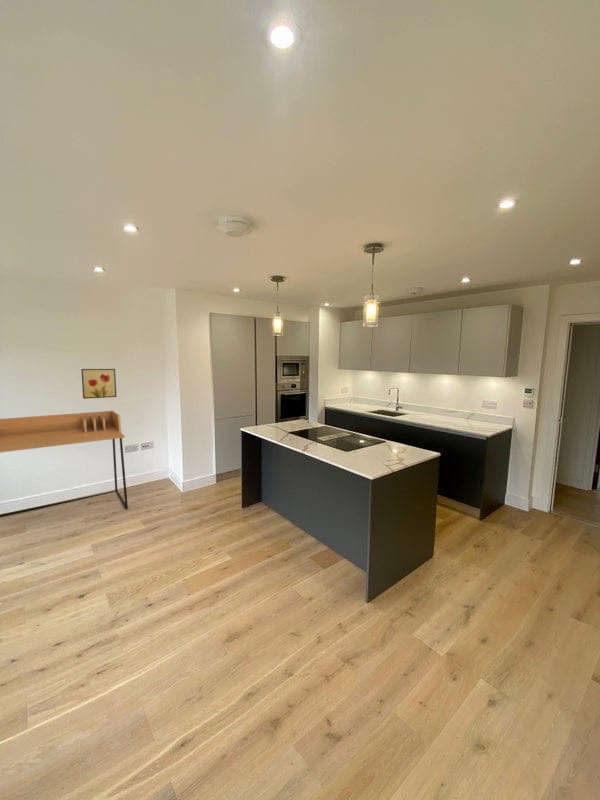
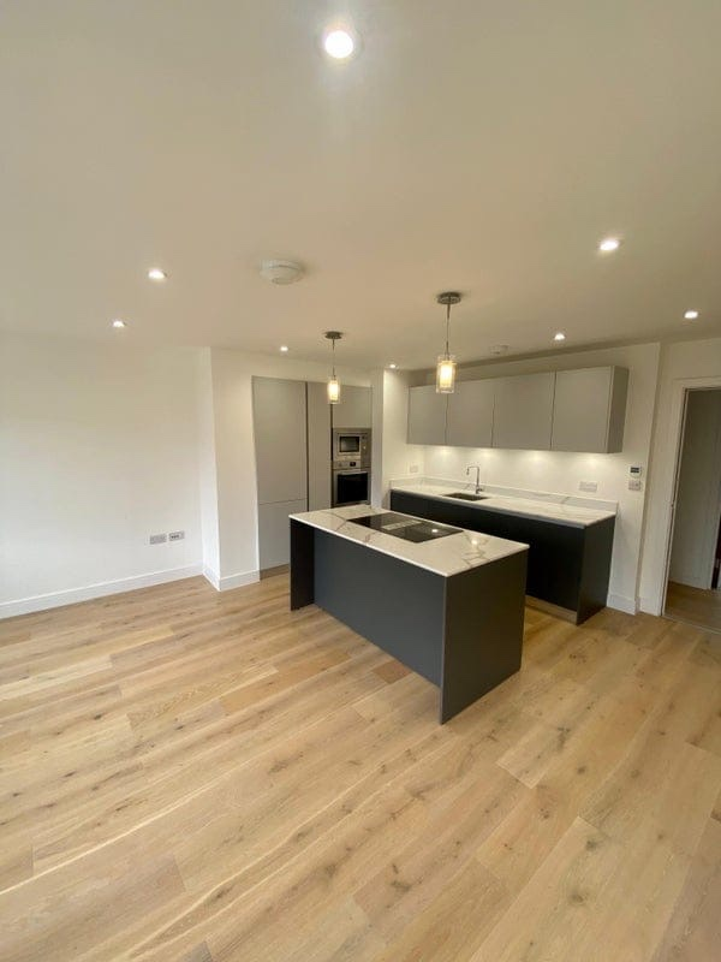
- wall art [80,368,118,400]
- desk [0,410,129,518]
